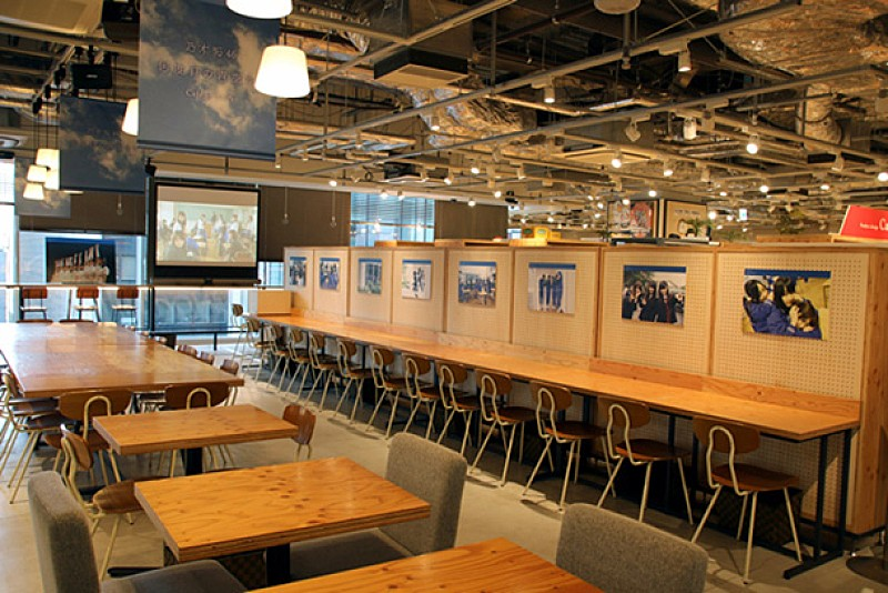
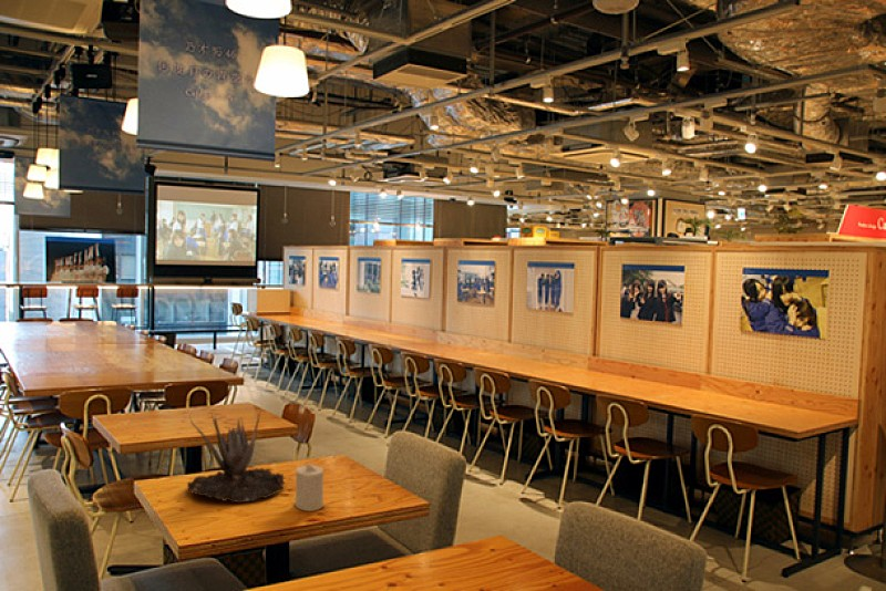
+ plant [186,403,285,504]
+ candle [295,462,324,512]
